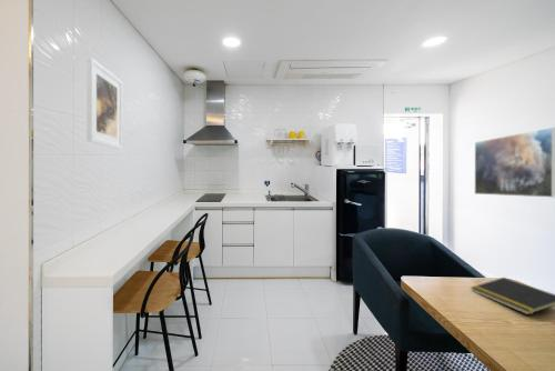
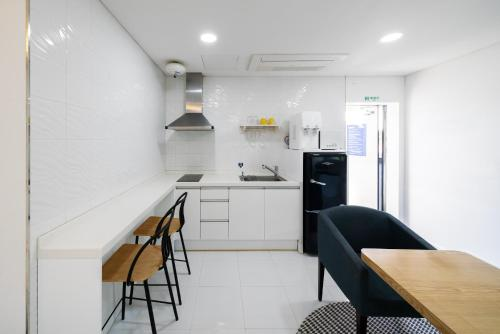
- notepad [471,277,555,315]
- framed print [474,127,555,199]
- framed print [85,56,123,151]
